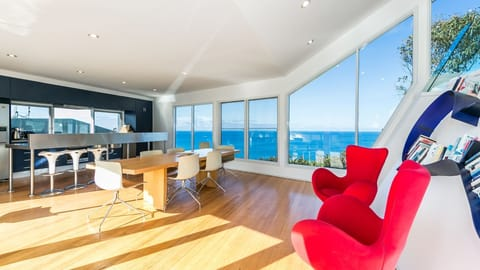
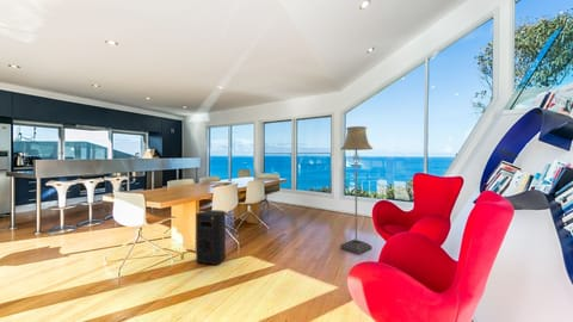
+ floor lamp [339,125,374,256]
+ speaker [195,209,227,266]
